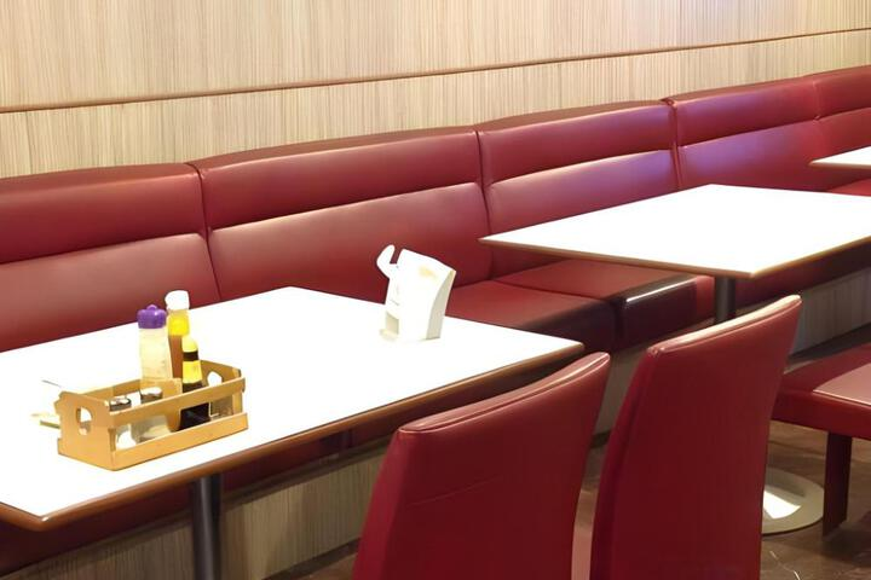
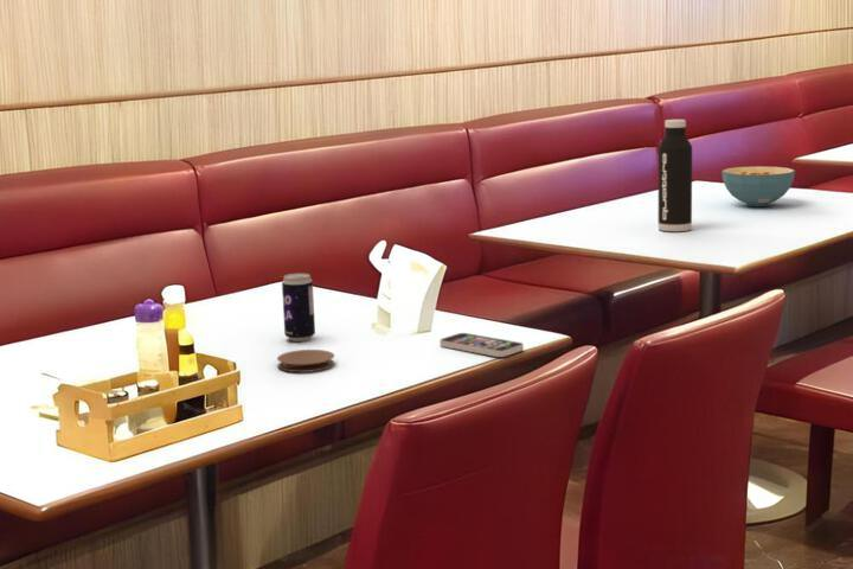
+ beverage can [281,271,316,343]
+ coaster [276,349,335,373]
+ smartphone [438,332,525,358]
+ water bottle [658,119,693,232]
+ cereal bowl [720,165,796,207]
